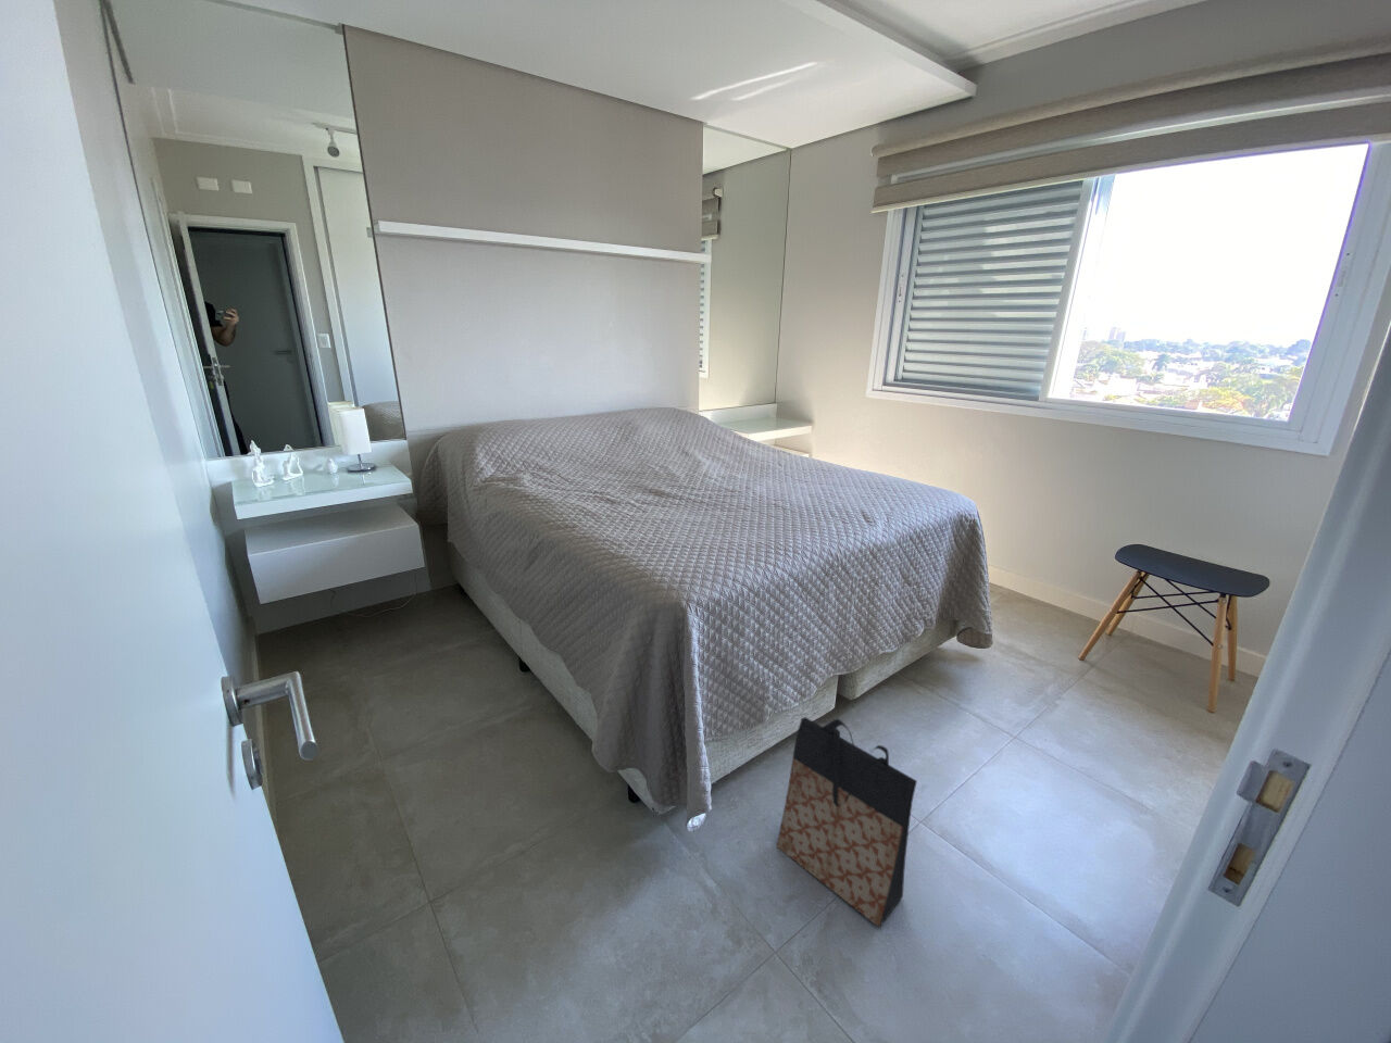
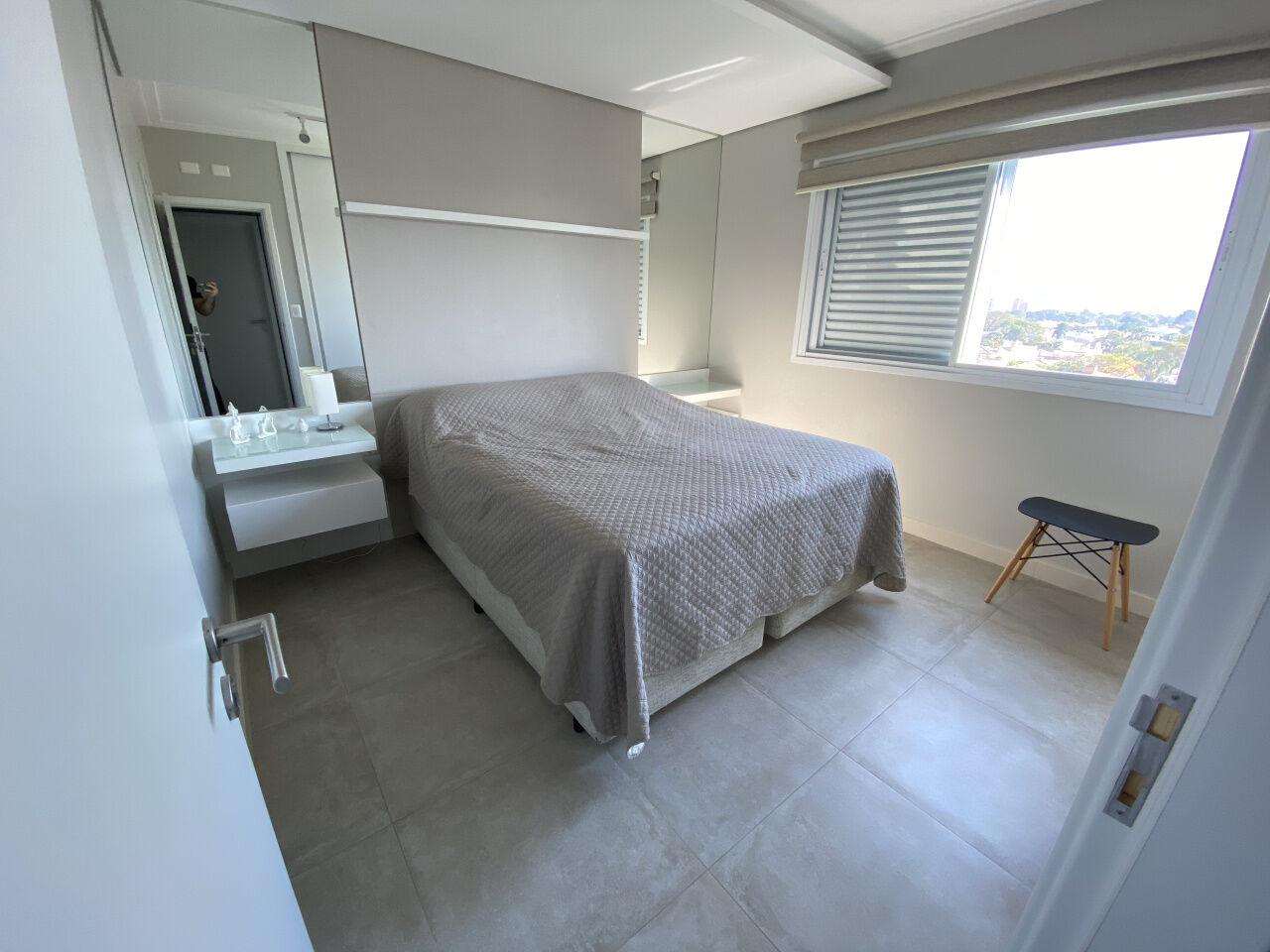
- bag [774,717,918,929]
